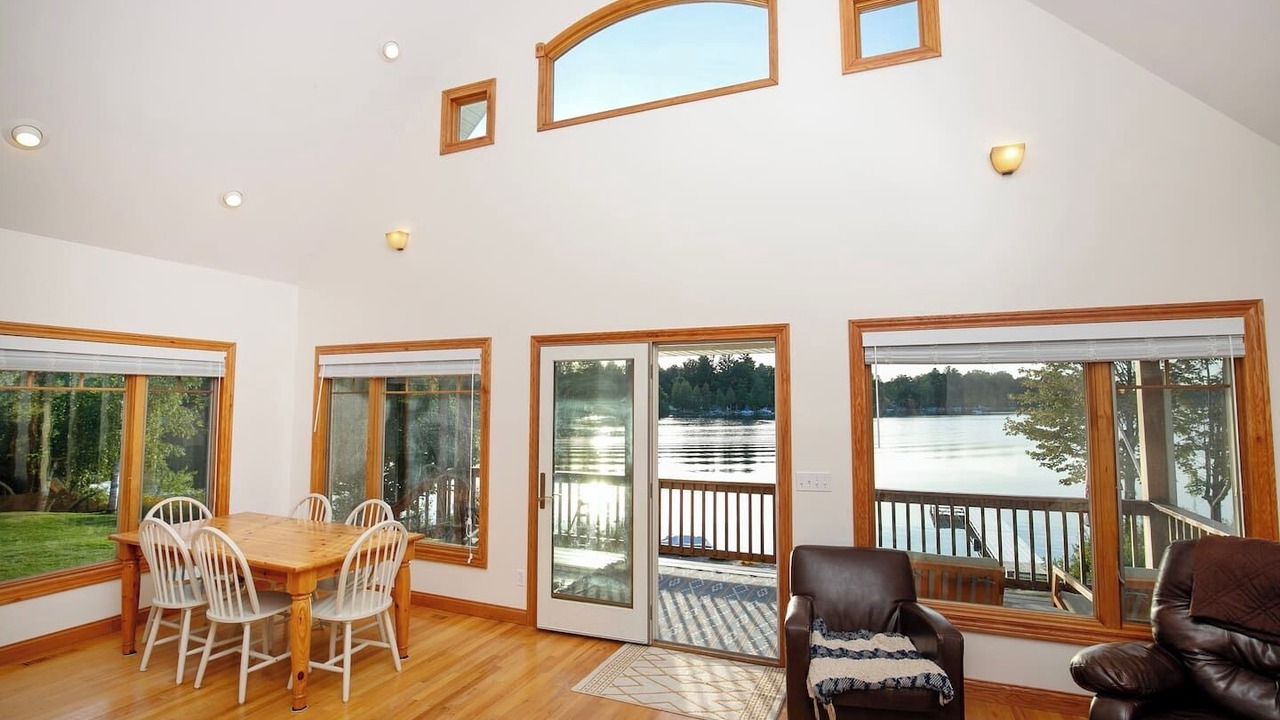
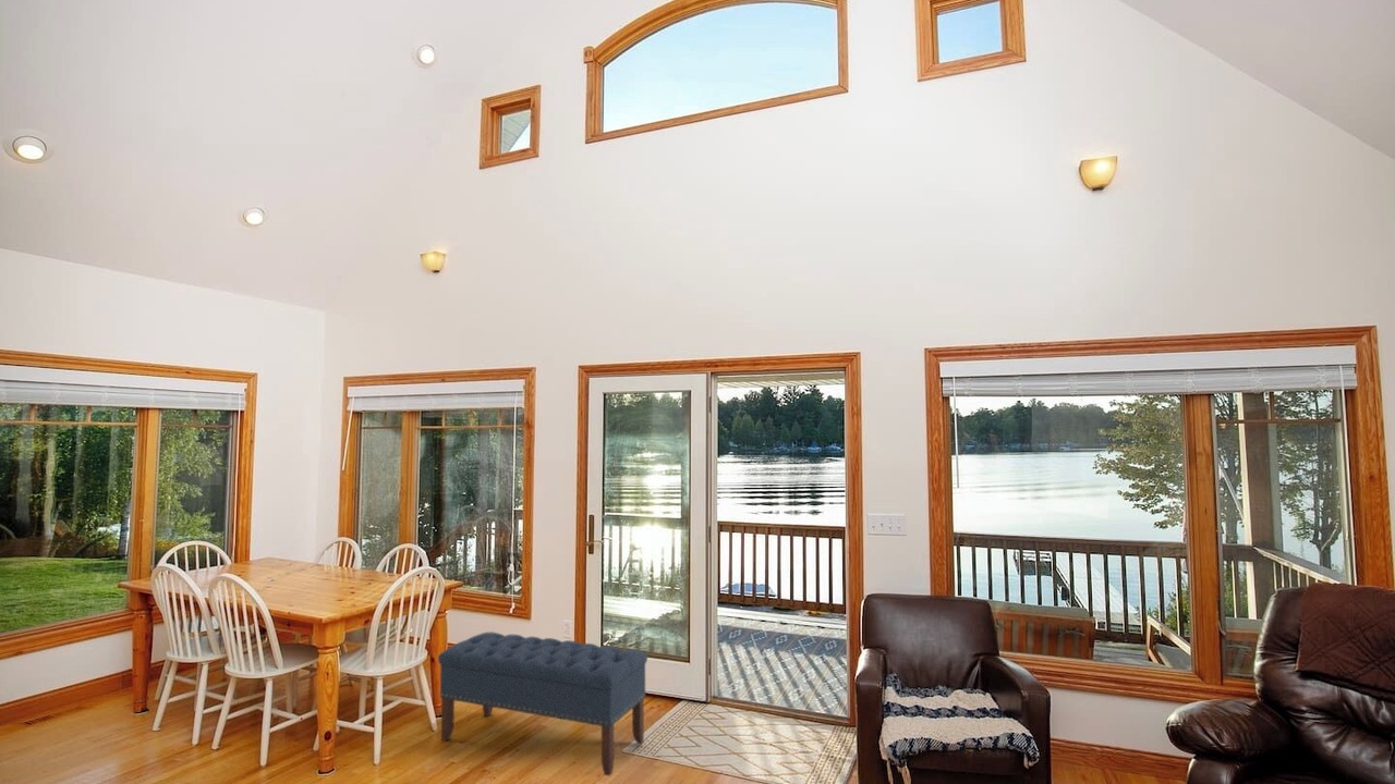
+ bench [437,632,648,776]
